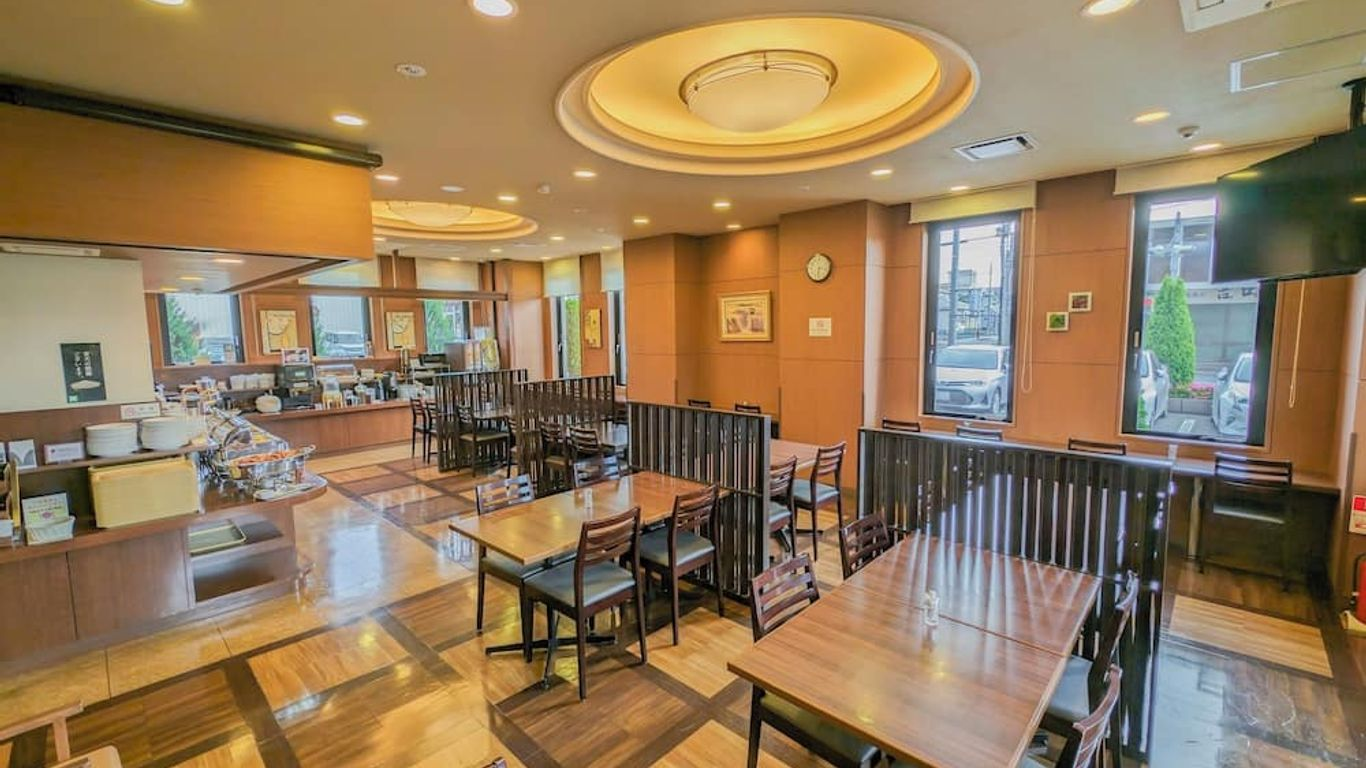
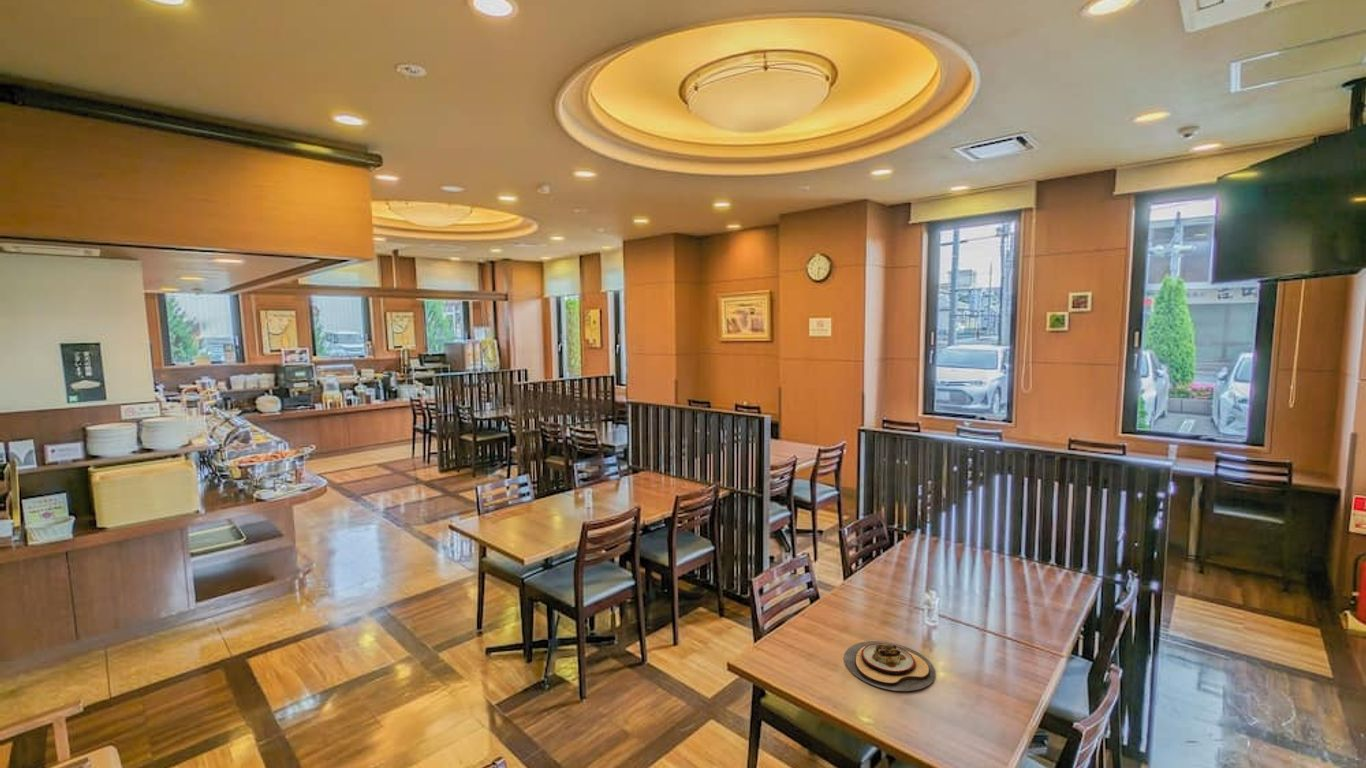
+ plate [843,640,936,692]
